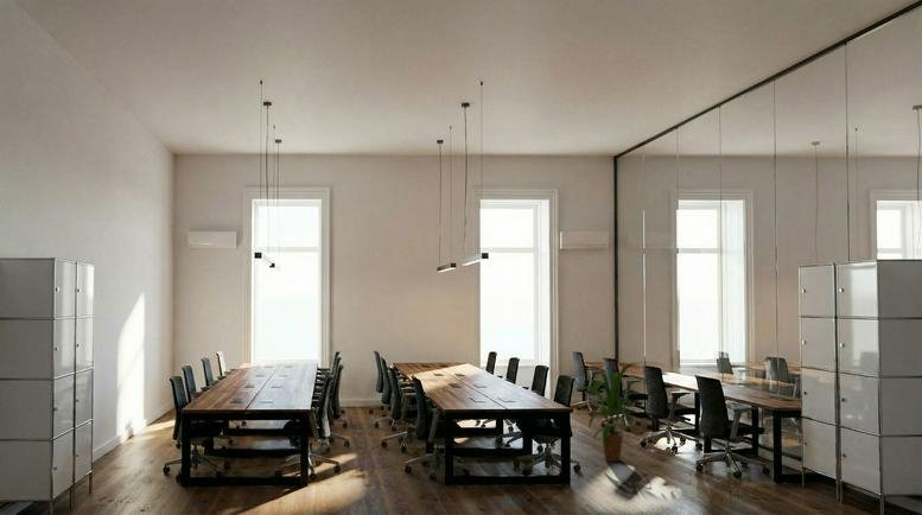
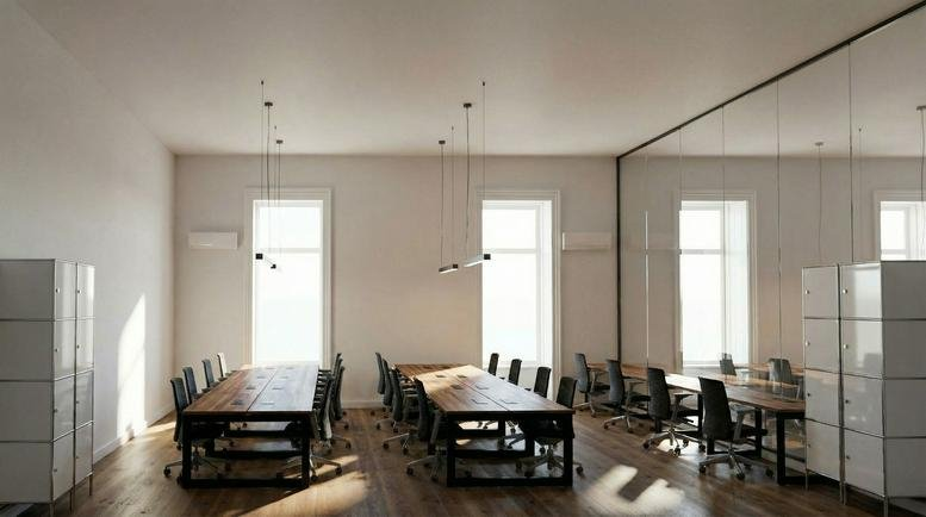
- house plant [572,362,638,463]
